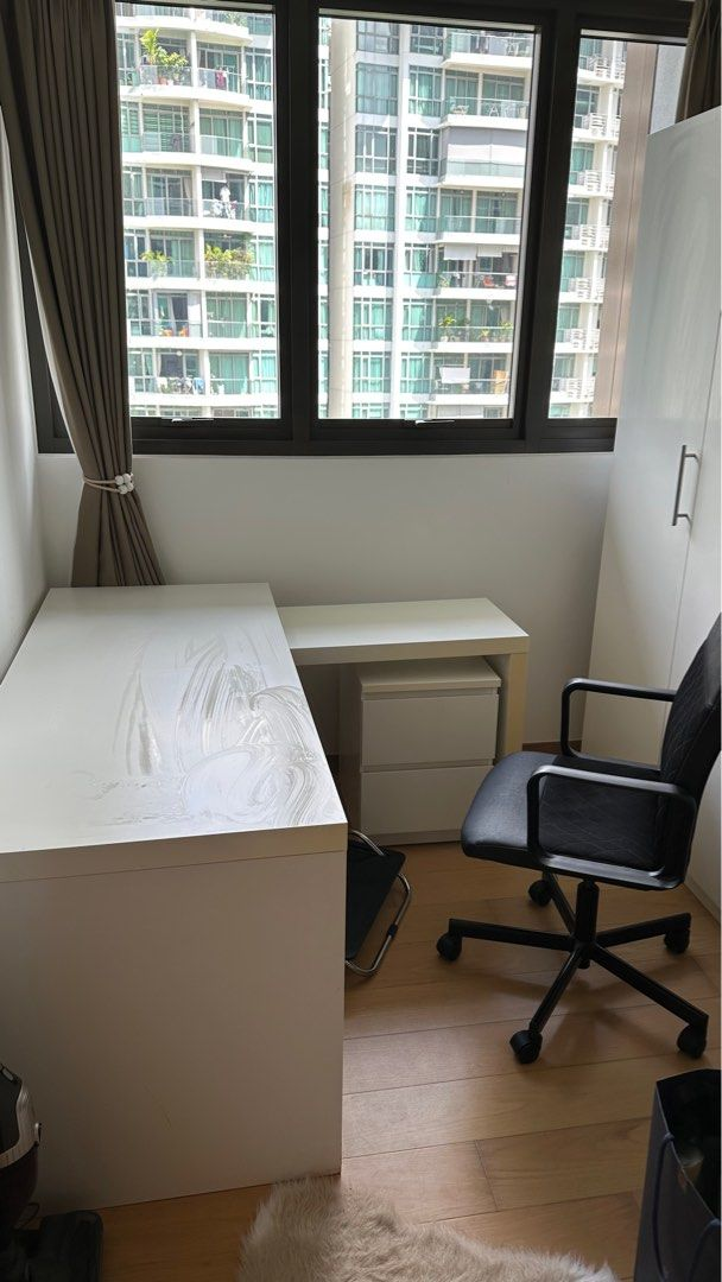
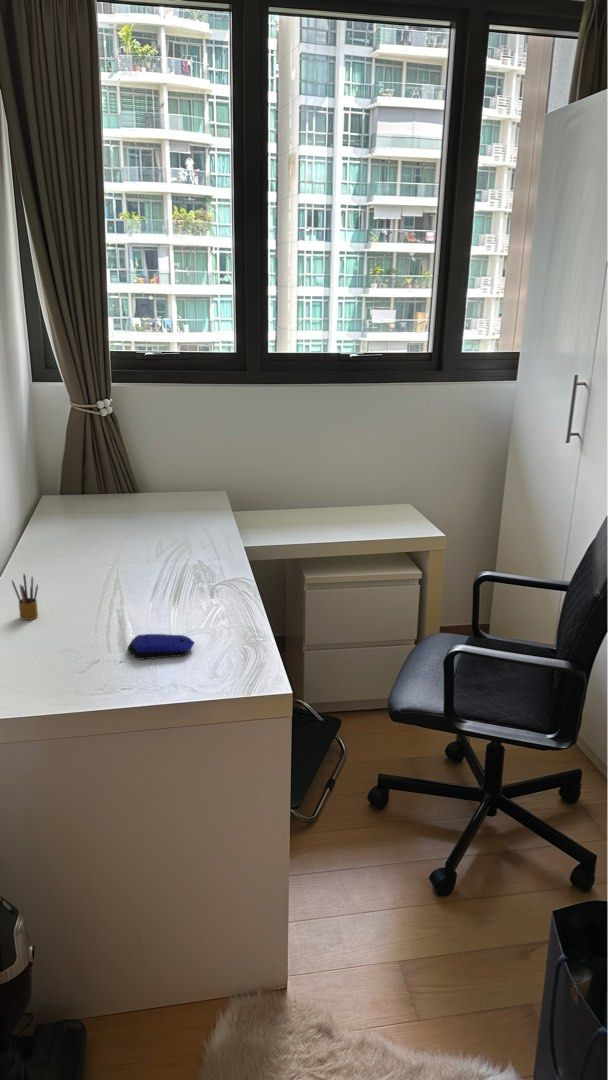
+ pencil box [11,573,39,621]
+ computer mouse [126,633,195,661]
